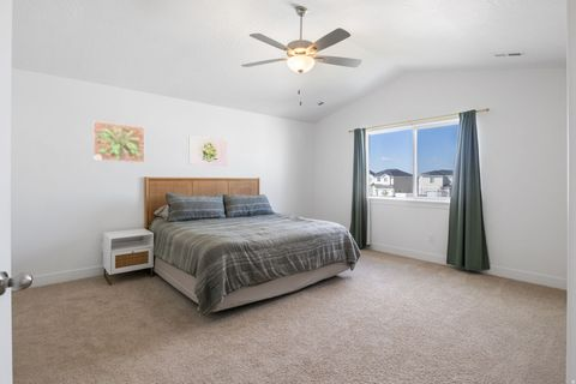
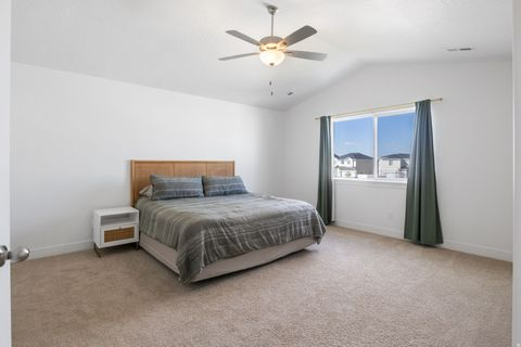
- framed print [187,134,228,167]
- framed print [92,120,145,164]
